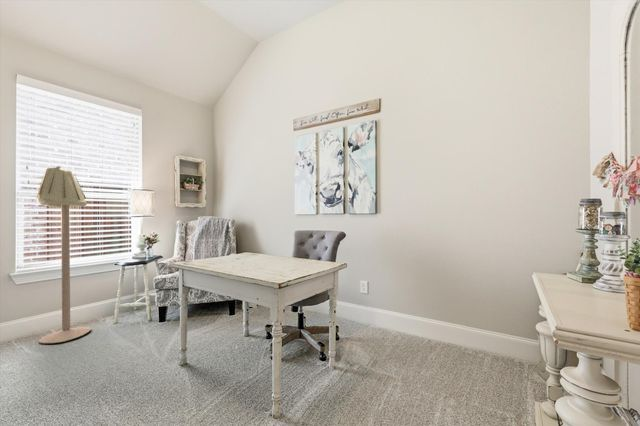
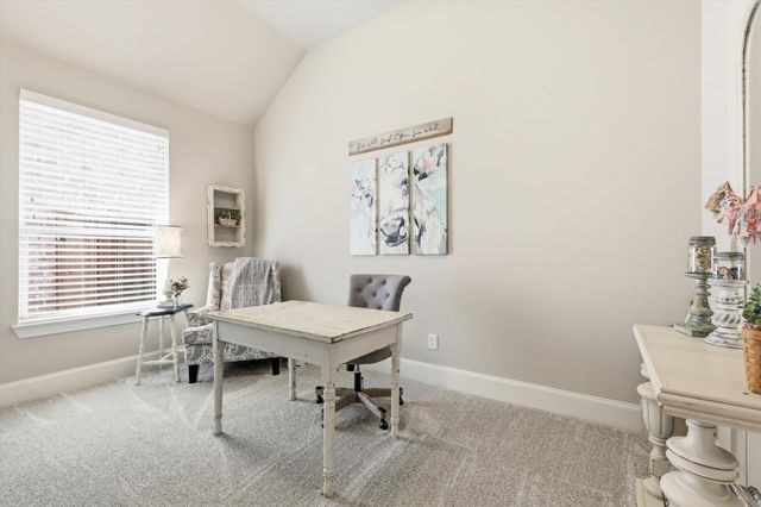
- floor lamp [35,165,92,344]
